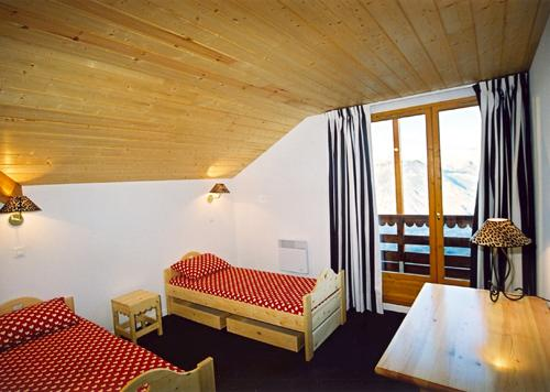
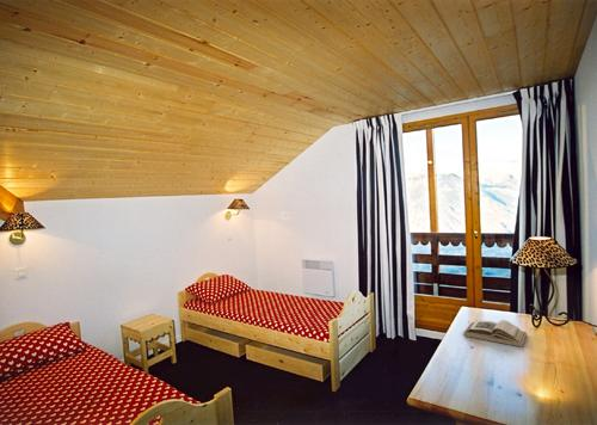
+ book [462,319,528,347]
